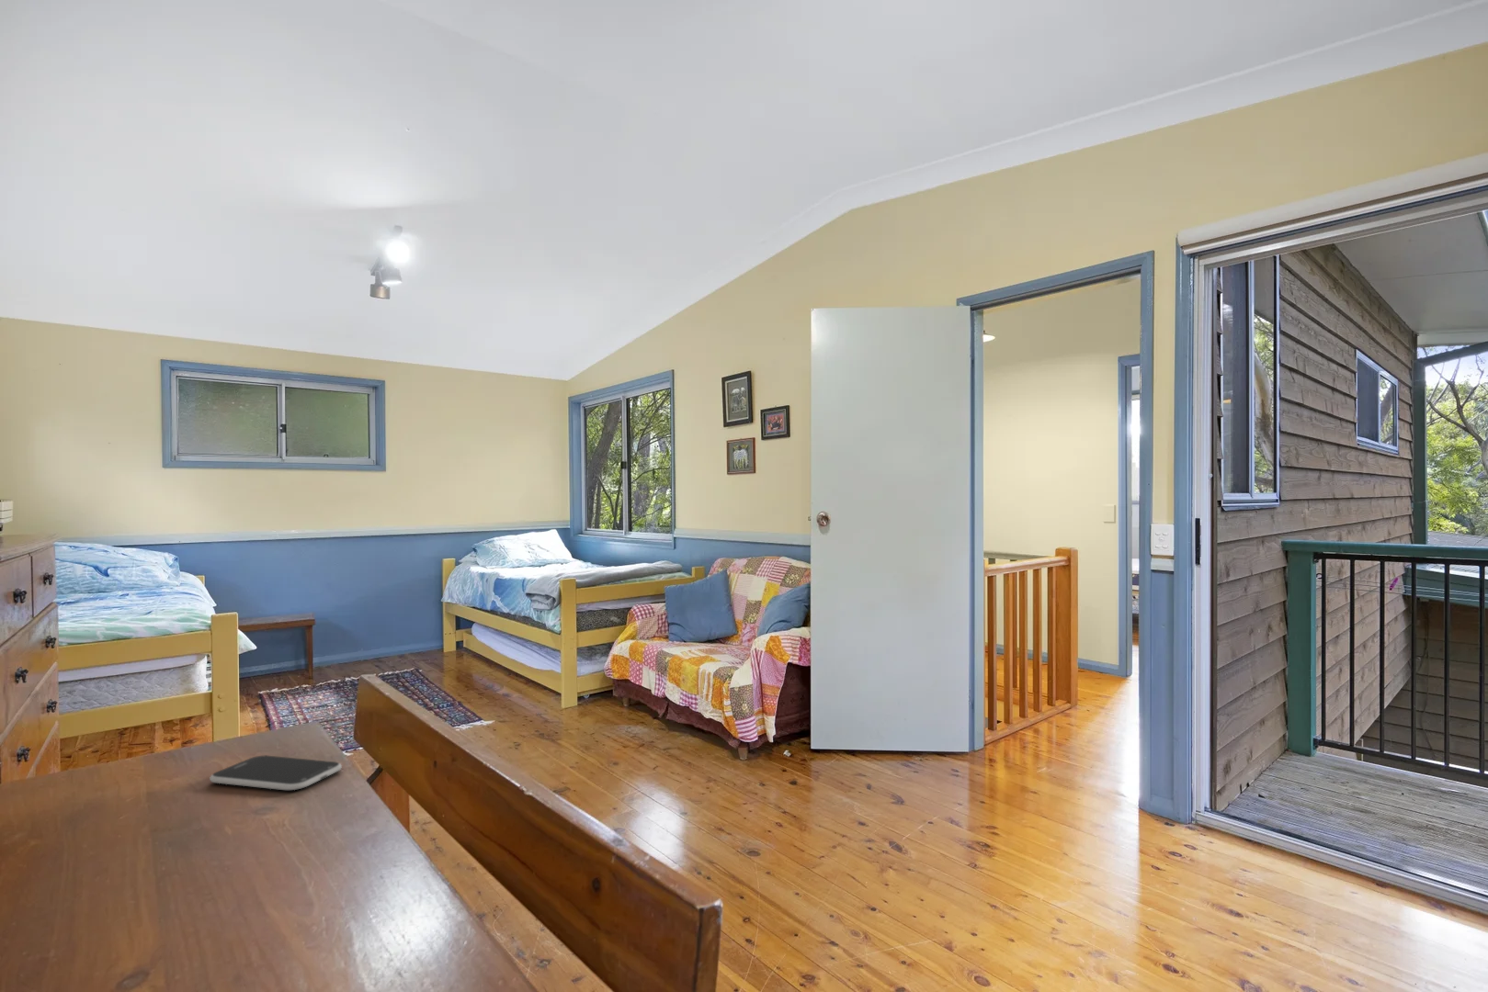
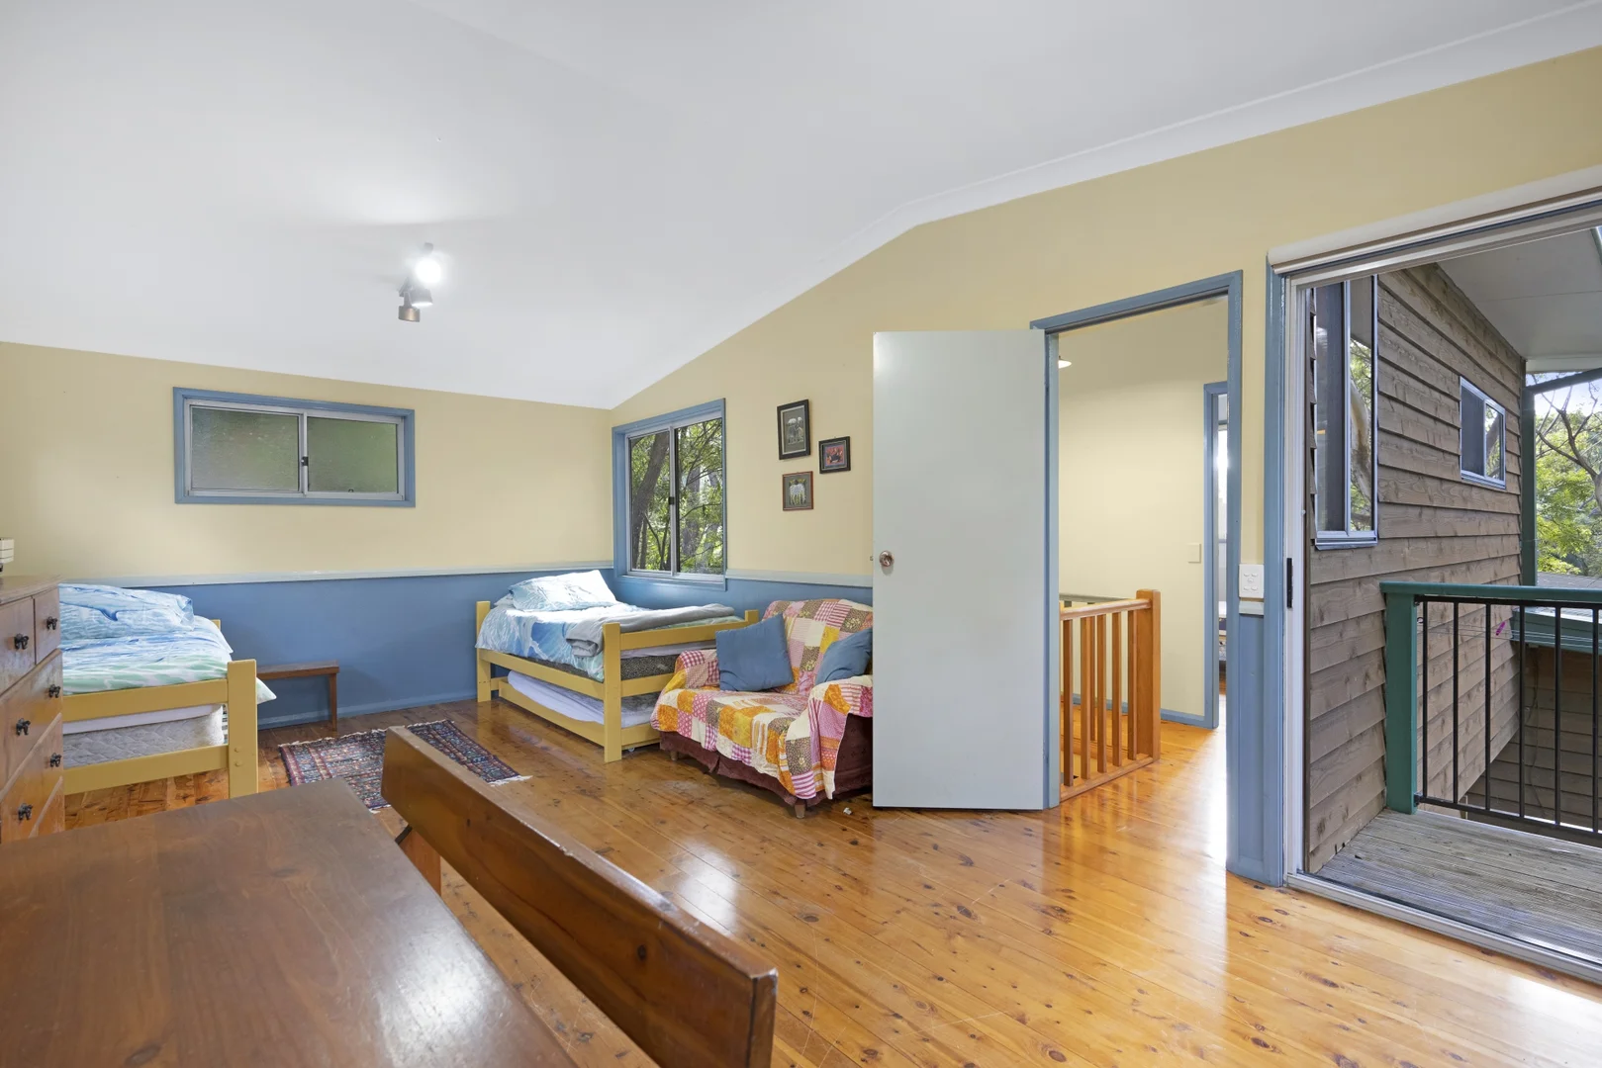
- smartphone [208,755,342,790]
